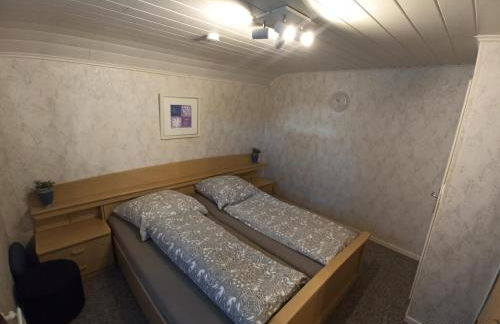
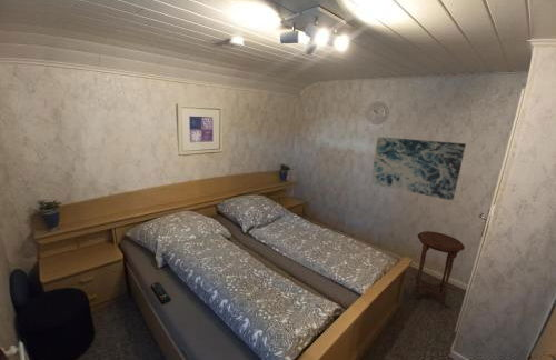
+ side table [414,230,466,309]
+ remote control [150,281,172,304]
+ wall art [369,136,467,202]
